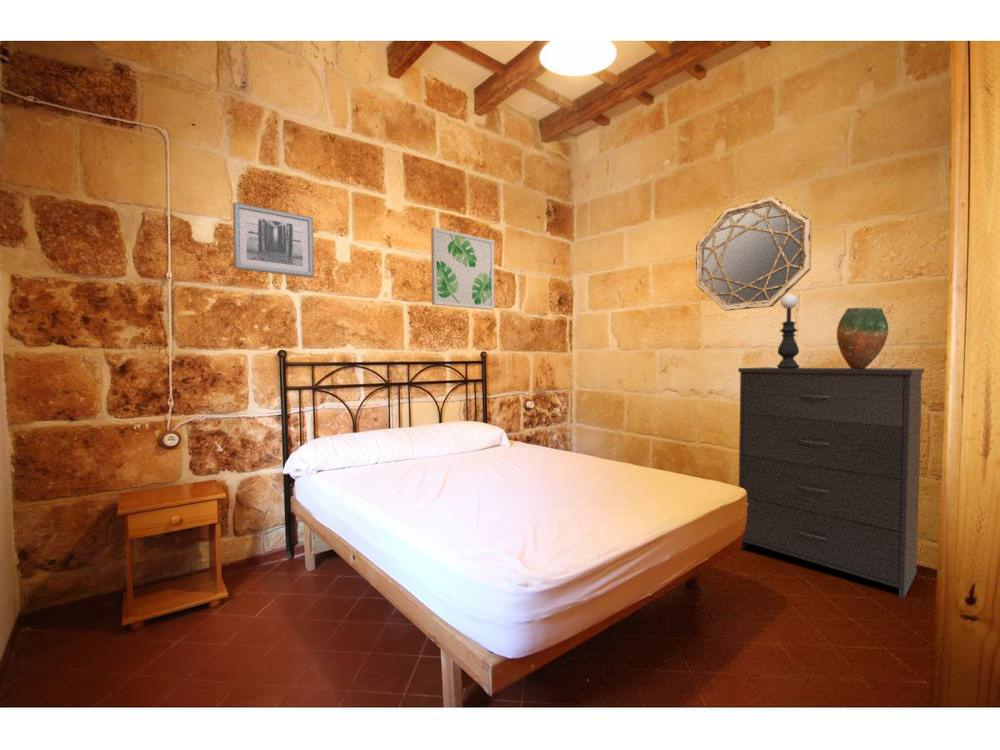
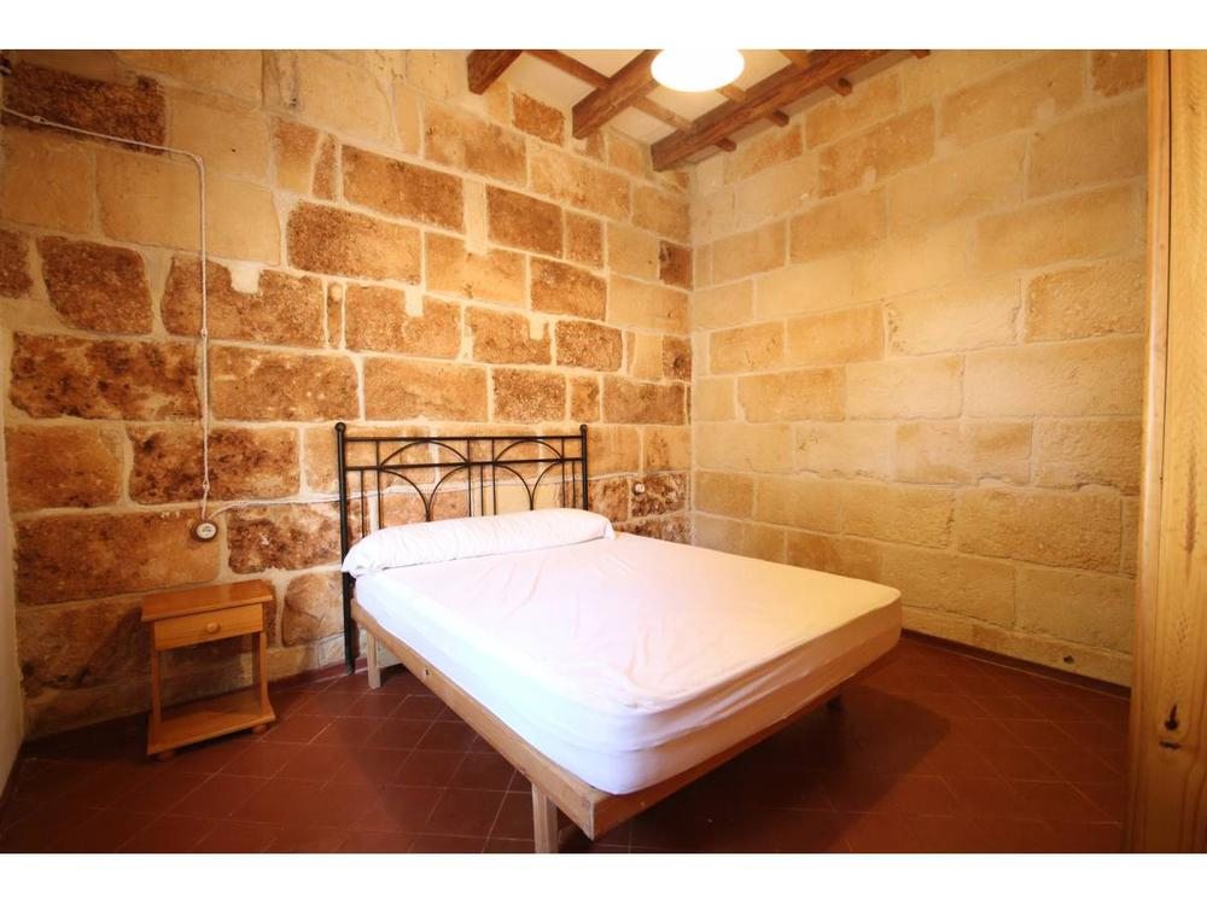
- dresser [737,366,925,599]
- table lamp [776,293,800,368]
- wall art [232,201,315,279]
- vase [836,307,889,369]
- wall art [430,227,495,311]
- home mirror [695,195,813,312]
